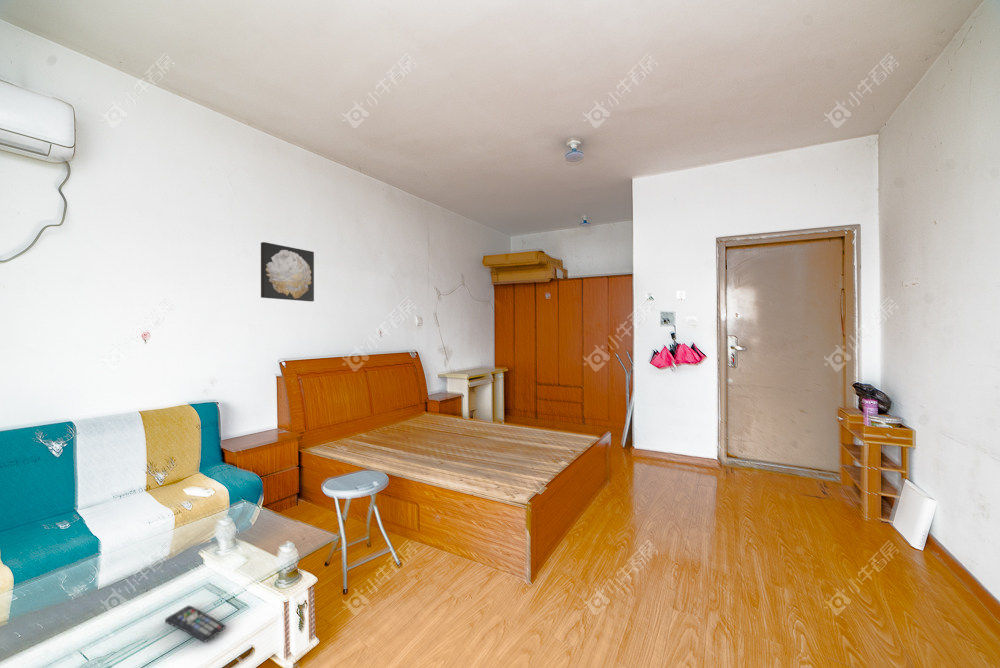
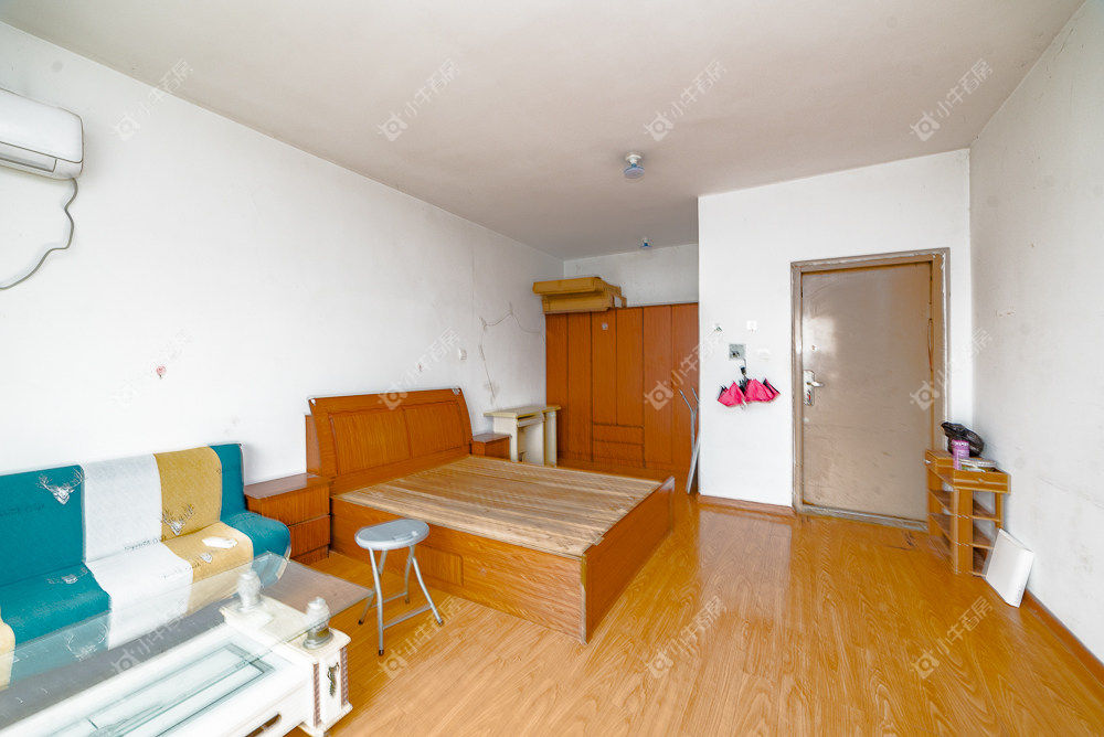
- wall art [260,241,315,302]
- remote control [164,604,227,643]
